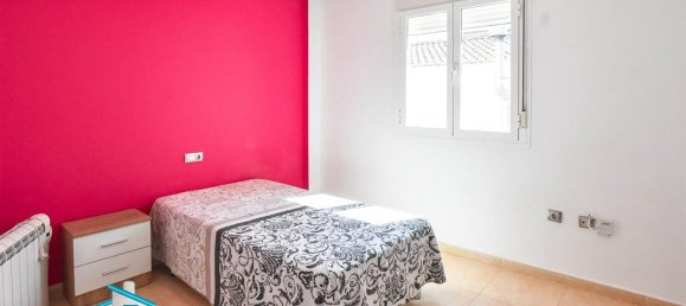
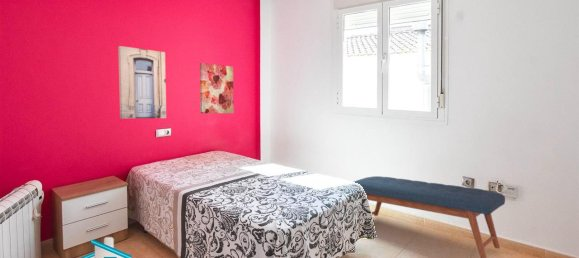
+ bench [353,175,506,258]
+ wall art [117,45,167,120]
+ wall art [199,62,235,114]
